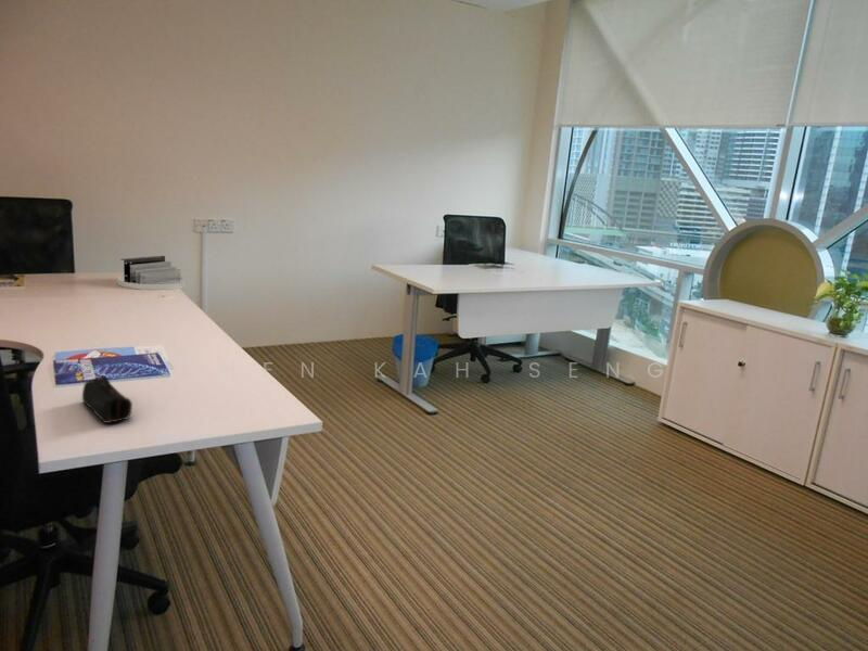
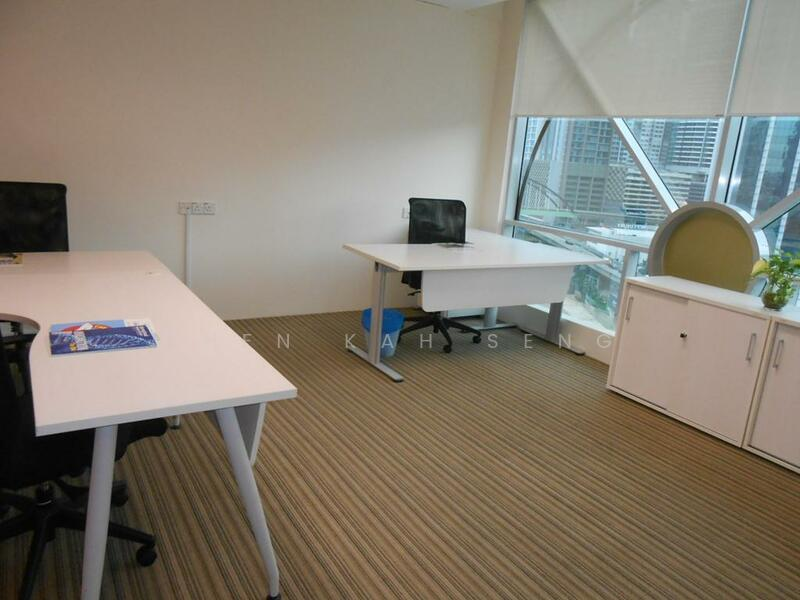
- desk organizer [116,255,188,291]
- pencil case [81,374,133,424]
